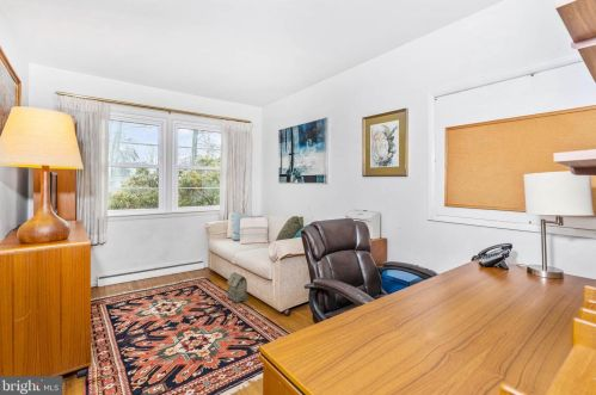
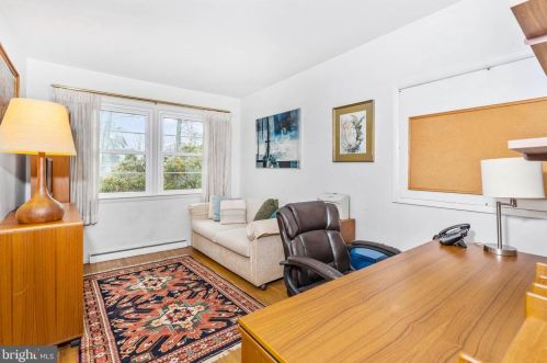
- bag [226,271,248,303]
